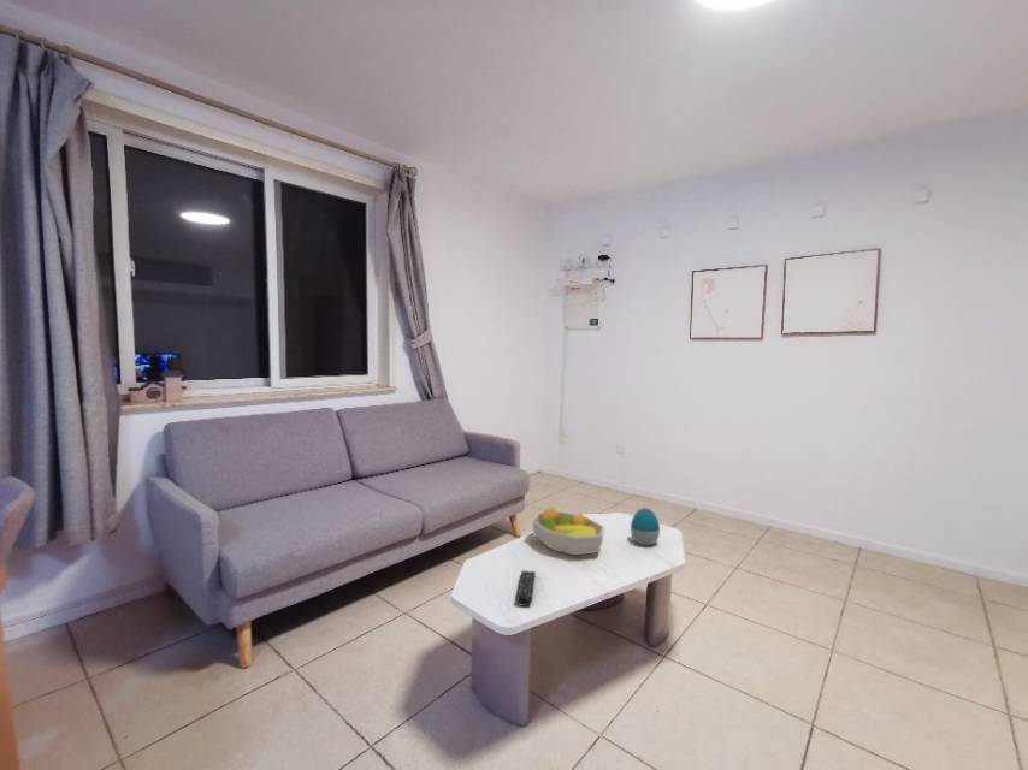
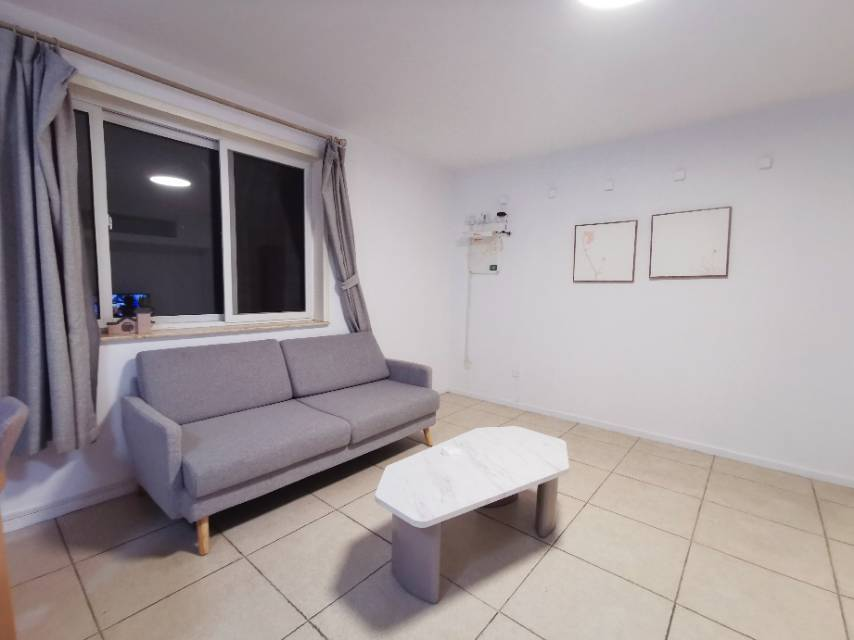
- decorative egg [630,507,661,546]
- fruit bowl [531,507,605,557]
- remote control [515,569,537,608]
